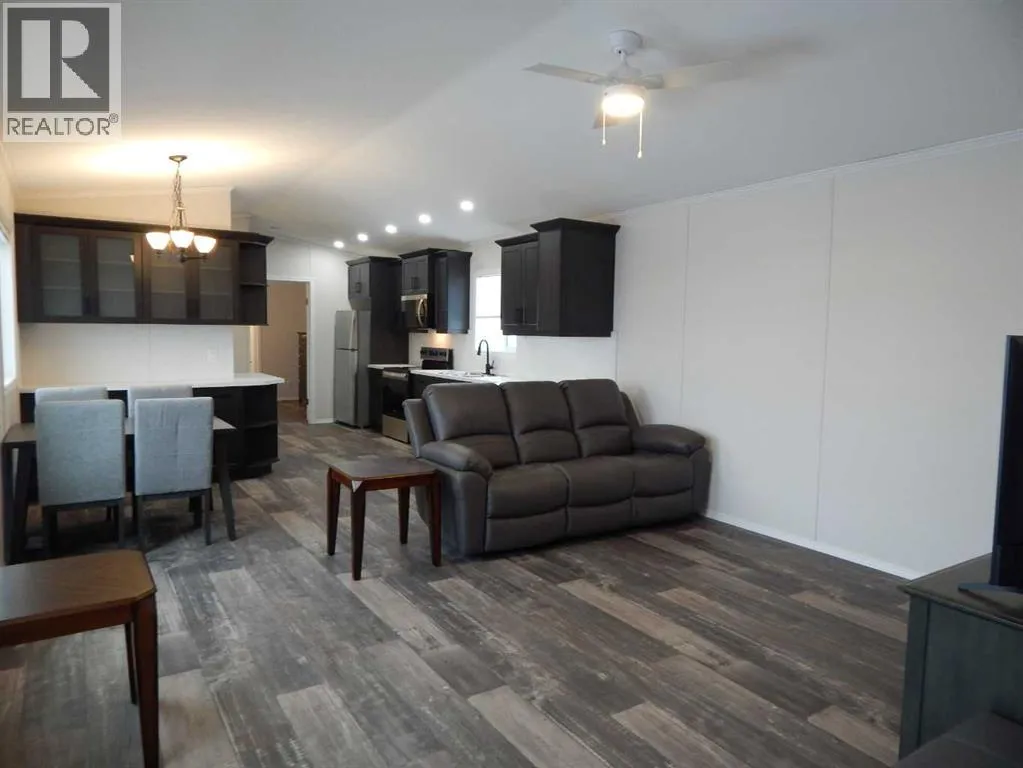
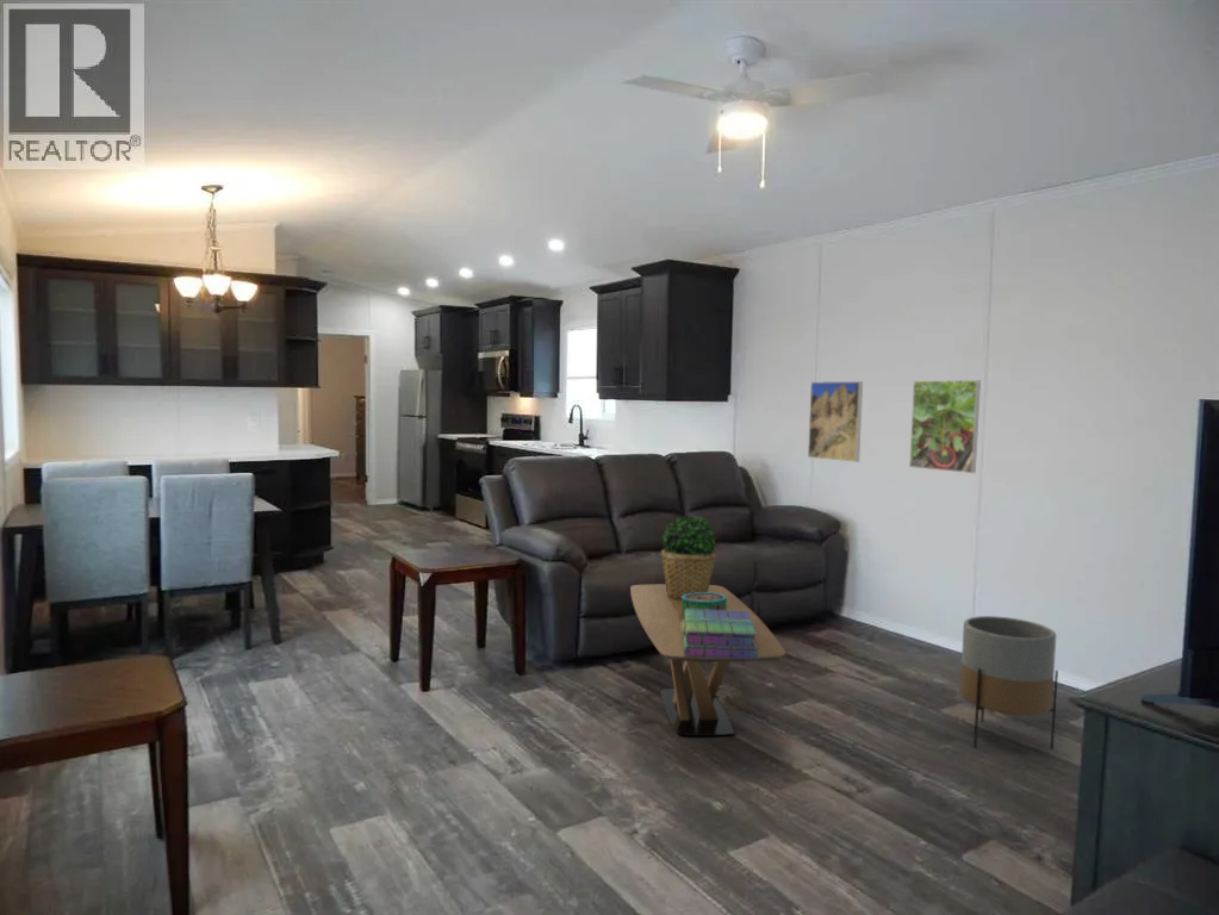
+ planter [958,615,1059,751]
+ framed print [908,379,982,474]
+ stack of books [682,609,759,659]
+ coffee table [629,583,786,737]
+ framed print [807,380,864,463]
+ decorative bowl [682,592,727,615]
+ potted plant [660,515,717,599]
